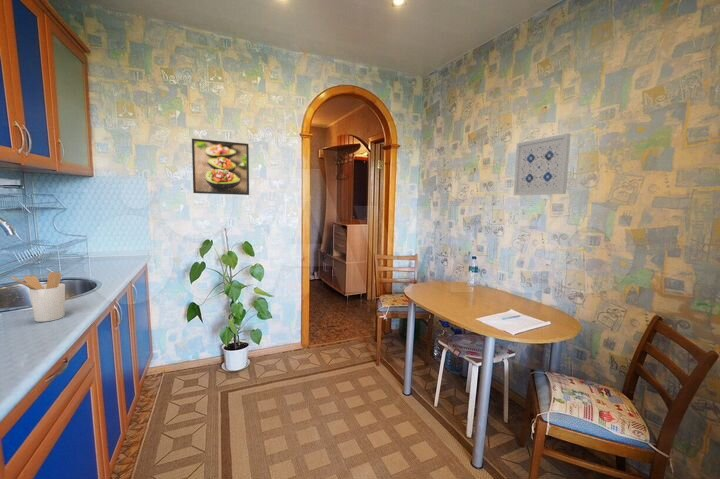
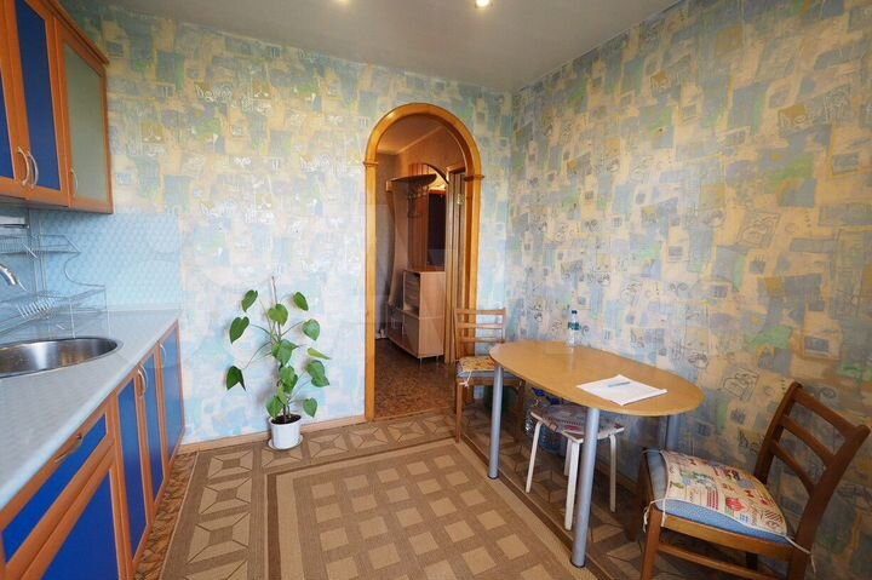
- utensil holder [11,271,66,323]
- wall art [513,132,572,196]
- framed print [191,138,250,196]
